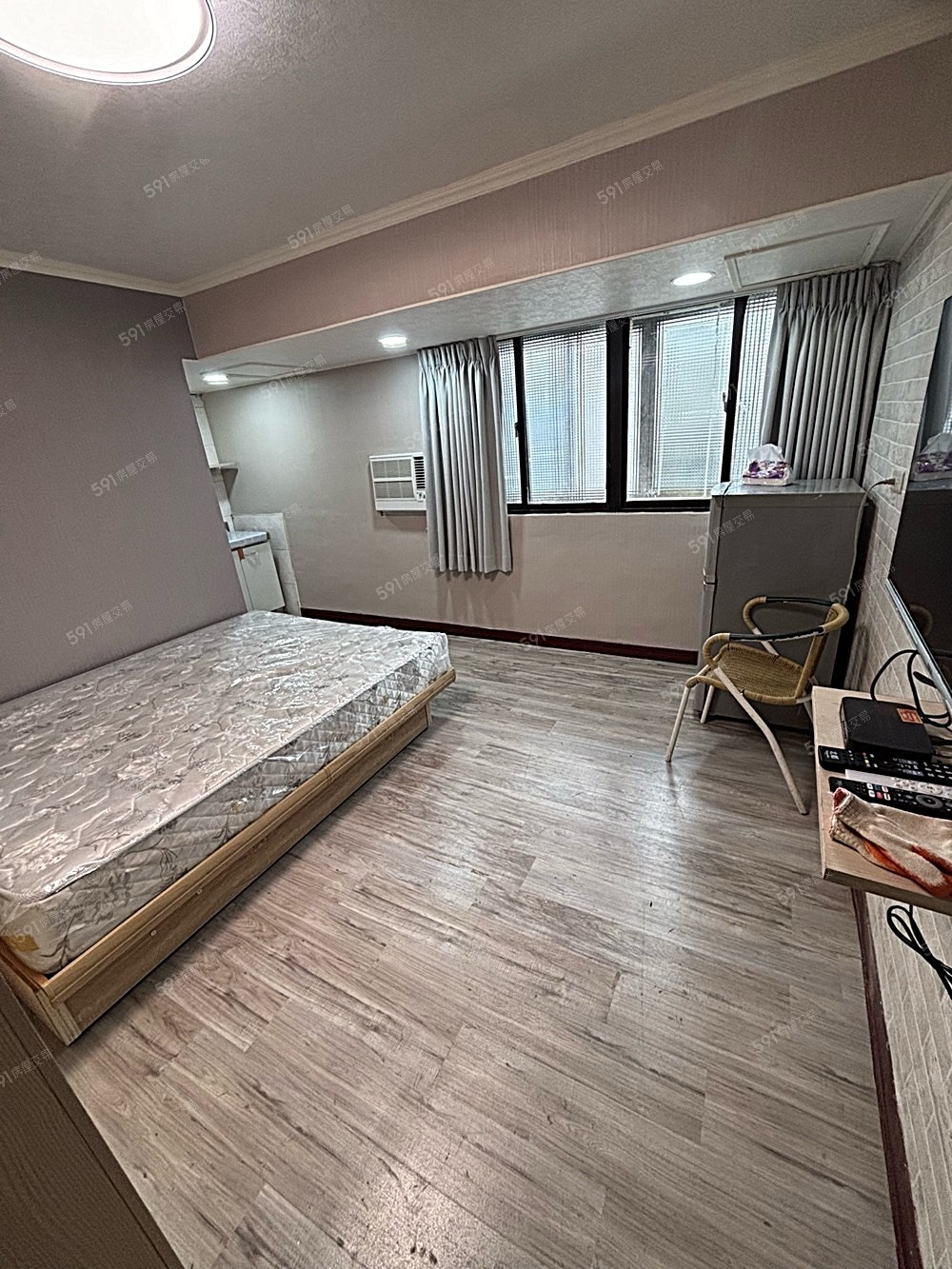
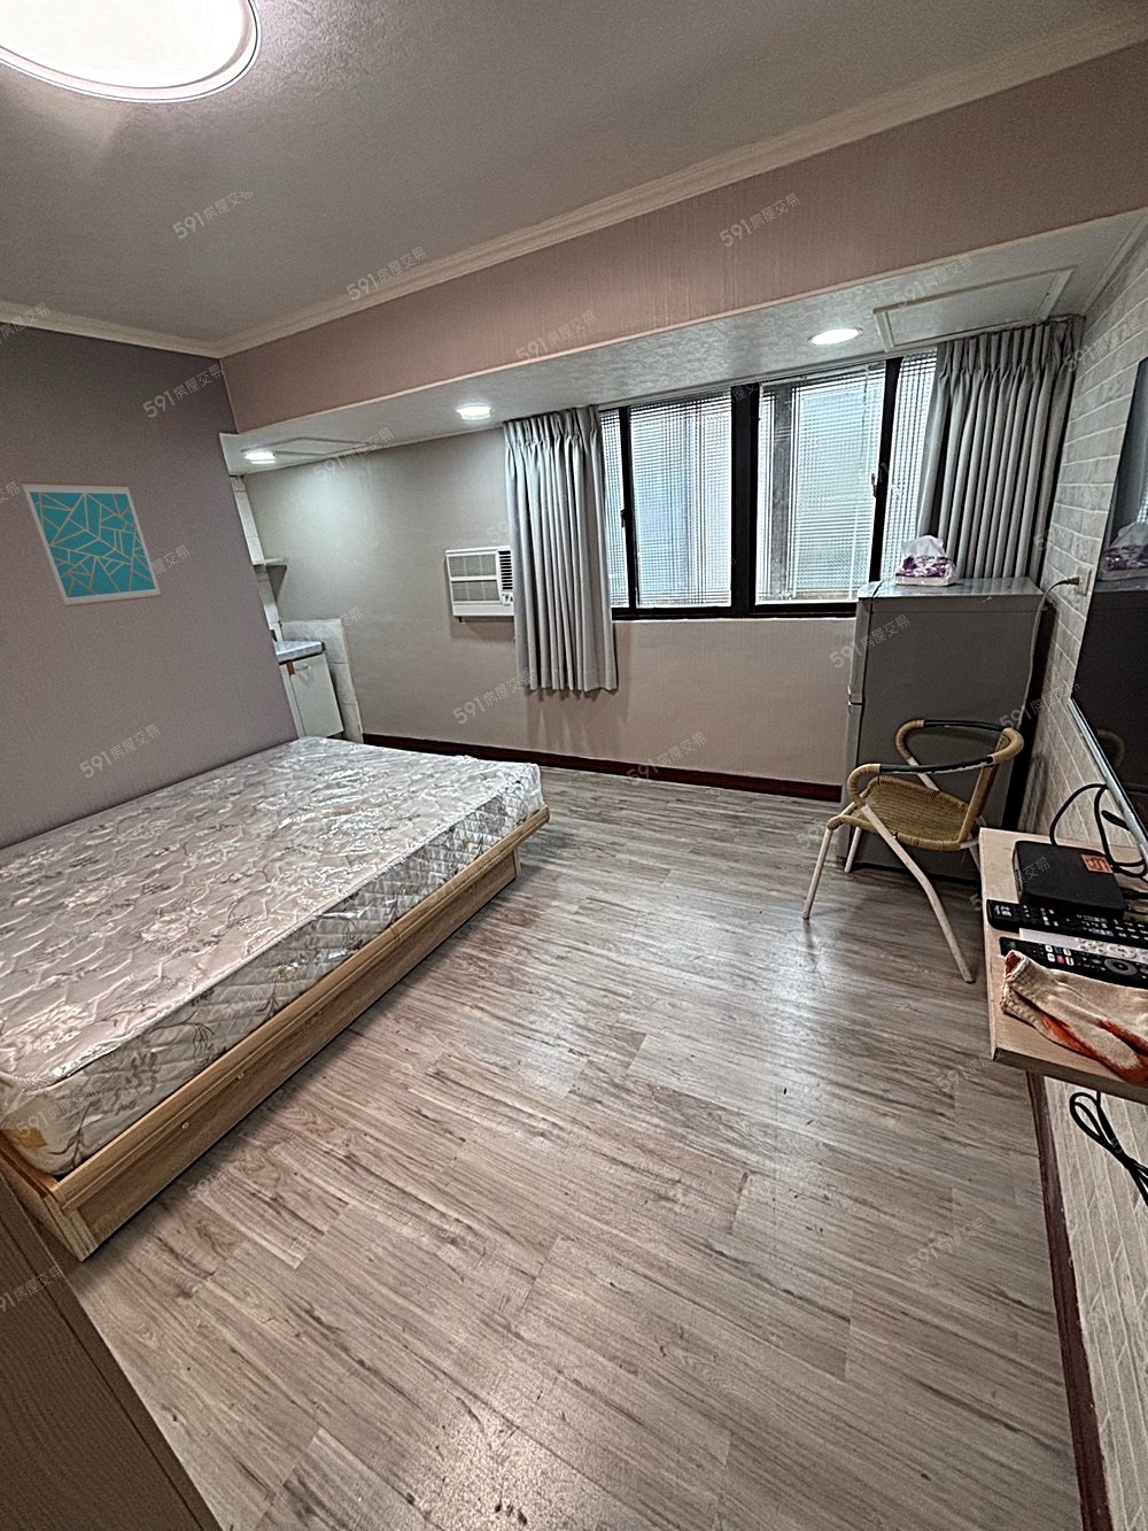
+ wall art [19,480,163,609]
